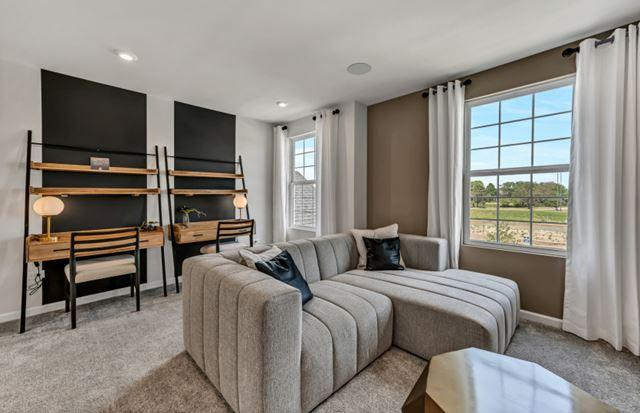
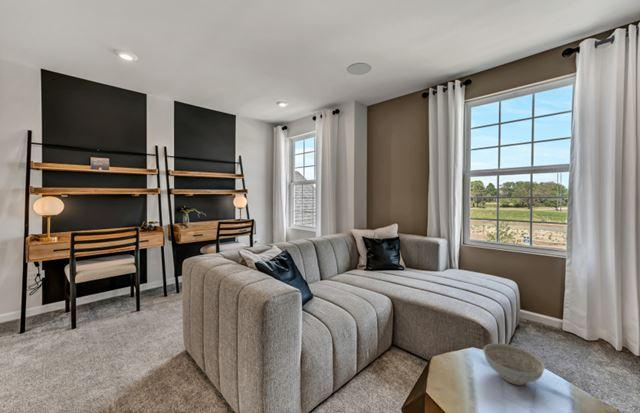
+ decorative bowl [482,342,546,386]
